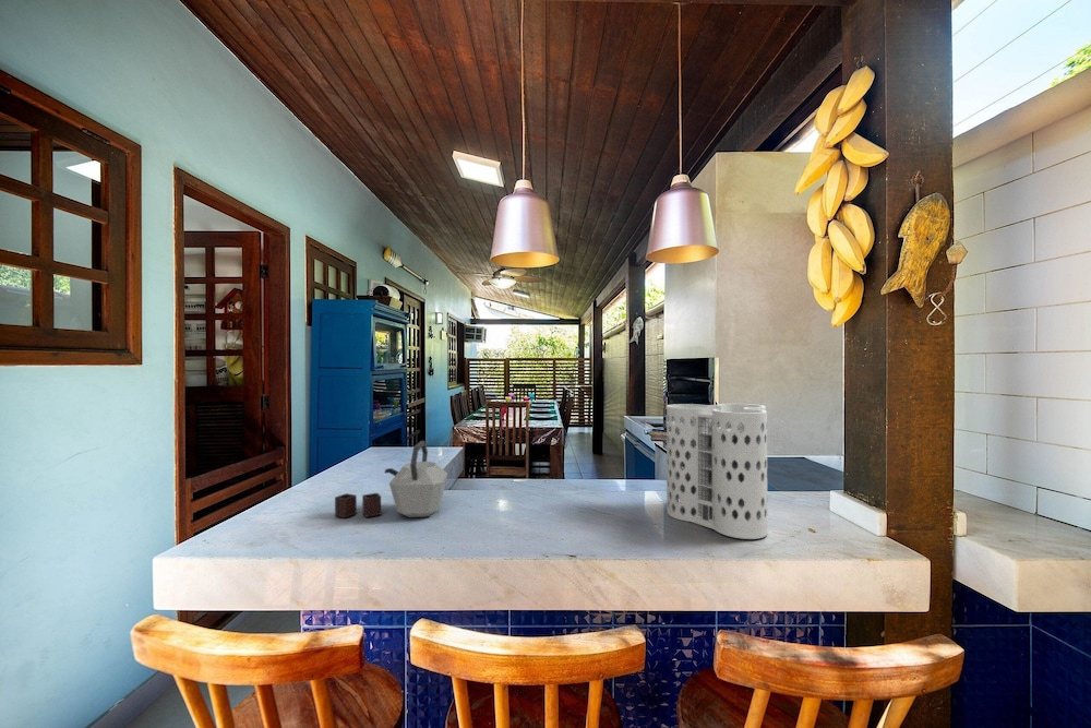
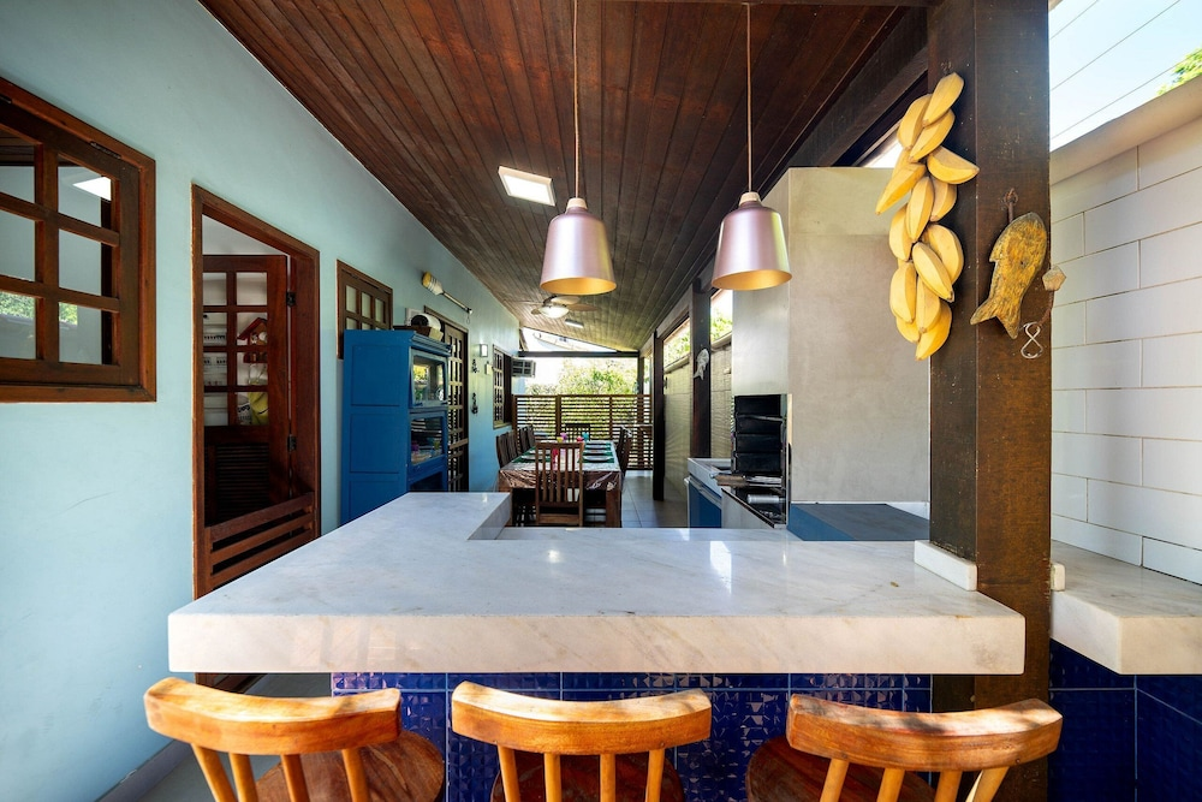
- kettle [334,440,448,518]
- utensil holder [666,403,768,540]
